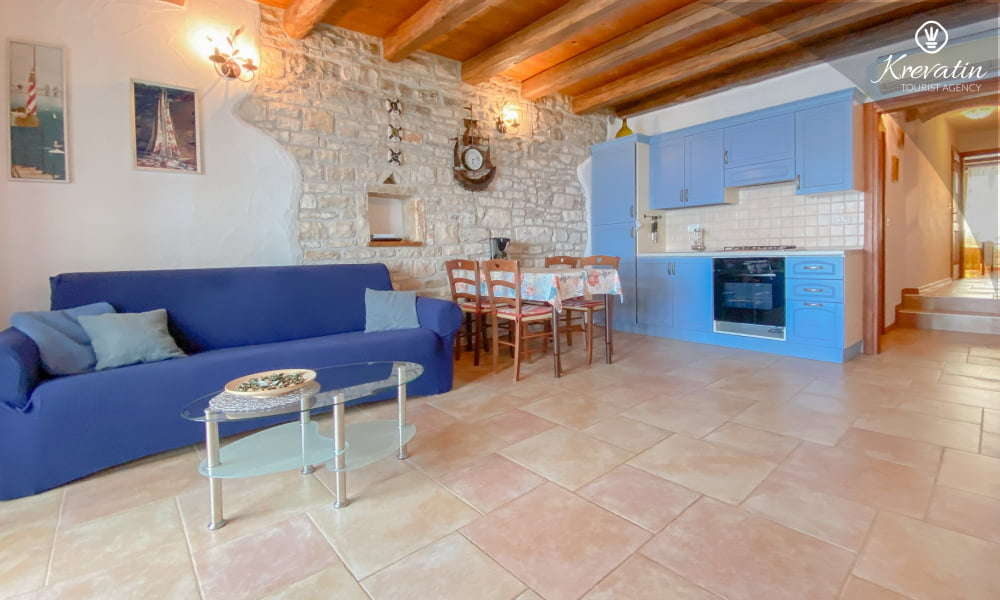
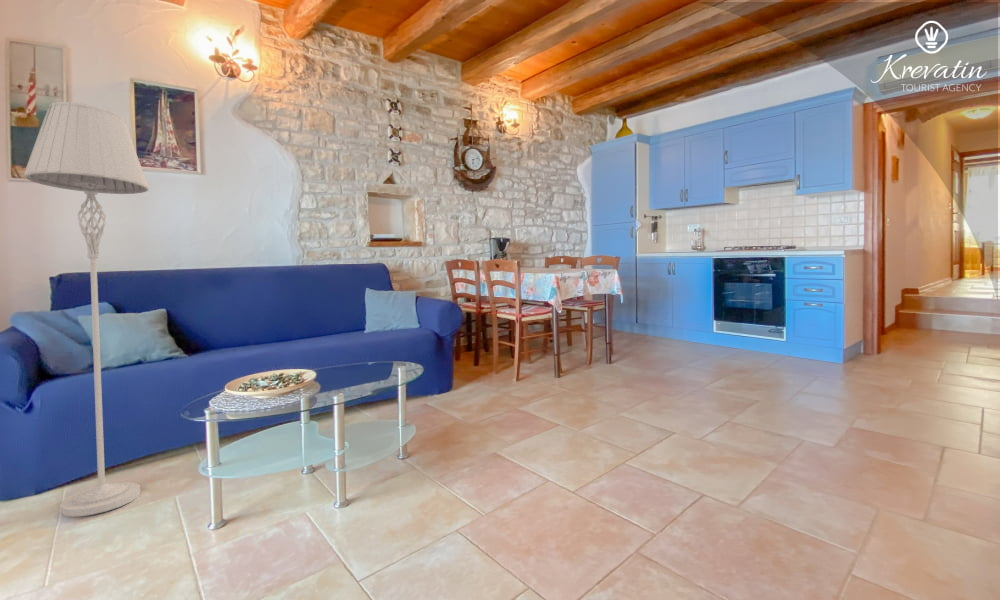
+ floor lamp [23,101,150,517]
